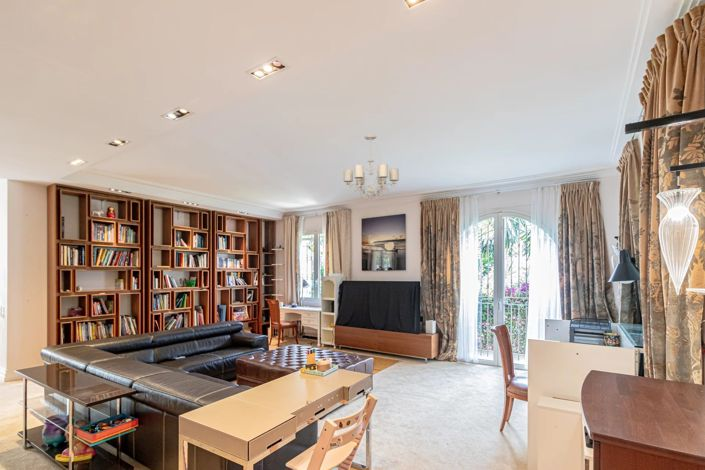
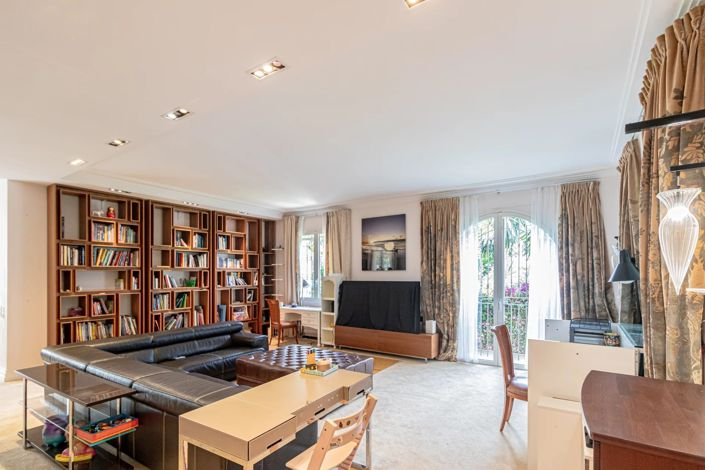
- chandelier [343,134,400,200]
